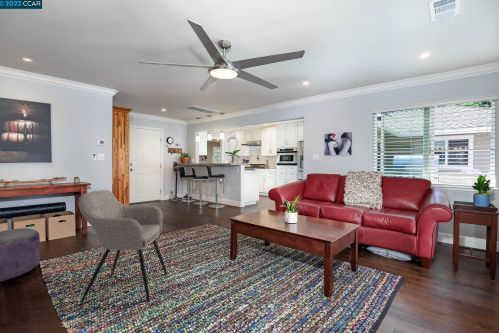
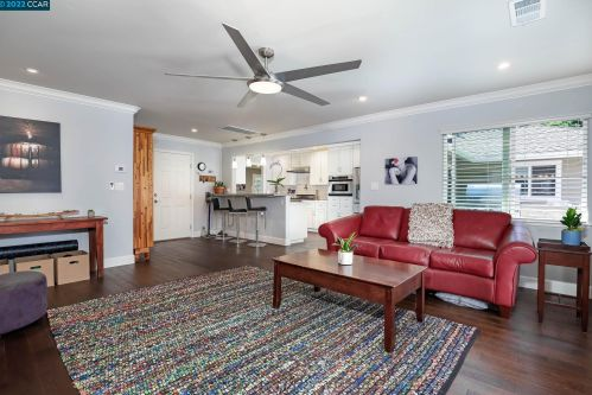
- armchair [77,189,168,303]
